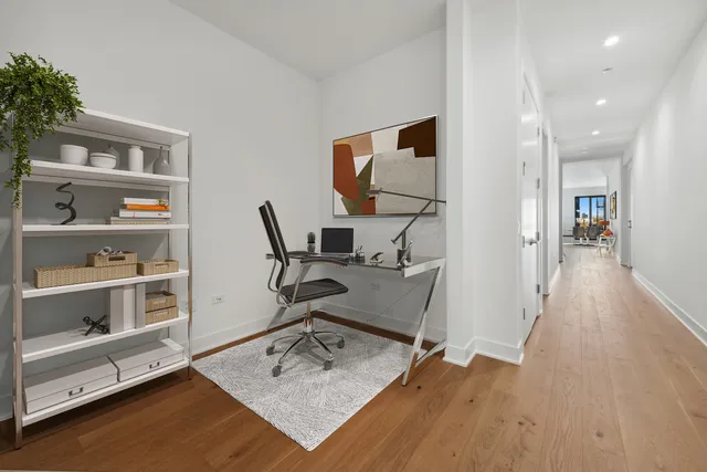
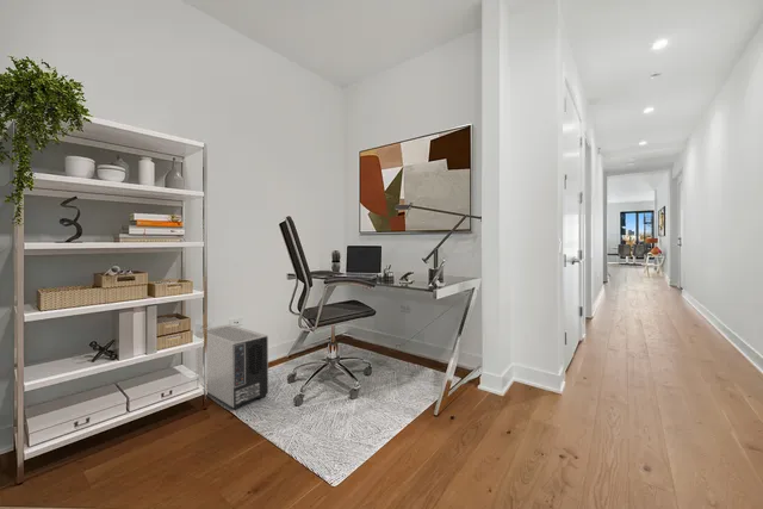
+ air purifier [194,324,269,410]
